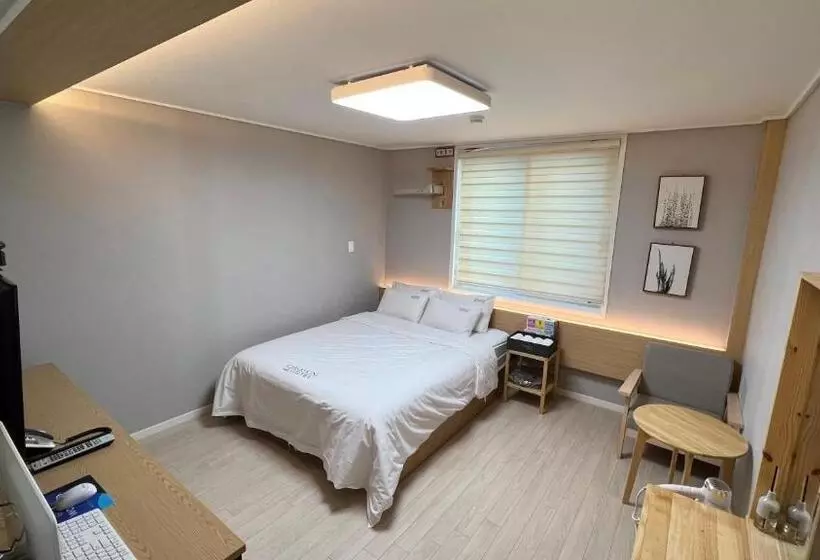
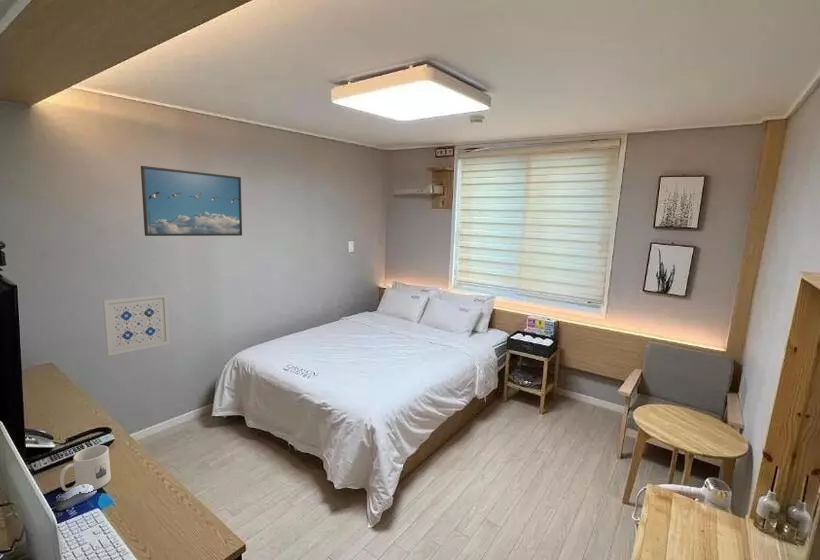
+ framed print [140,165,243,237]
+ wall art [102,293,171,357]
+ mug [59,444,112,492]
